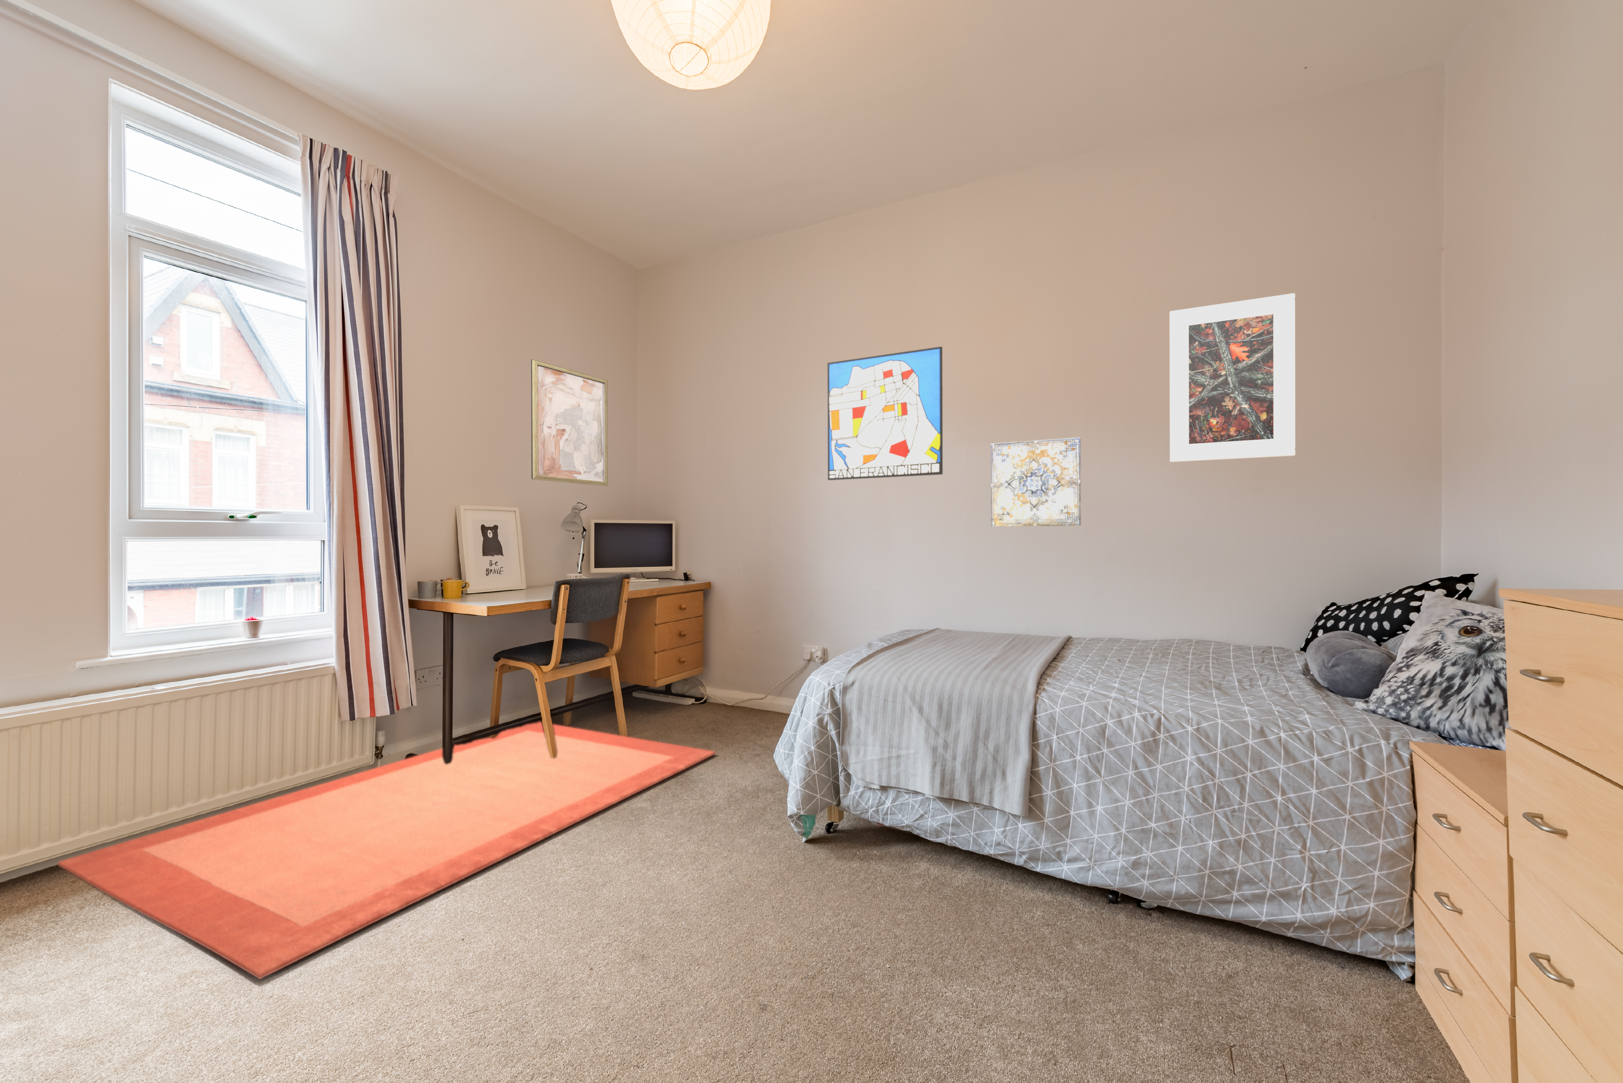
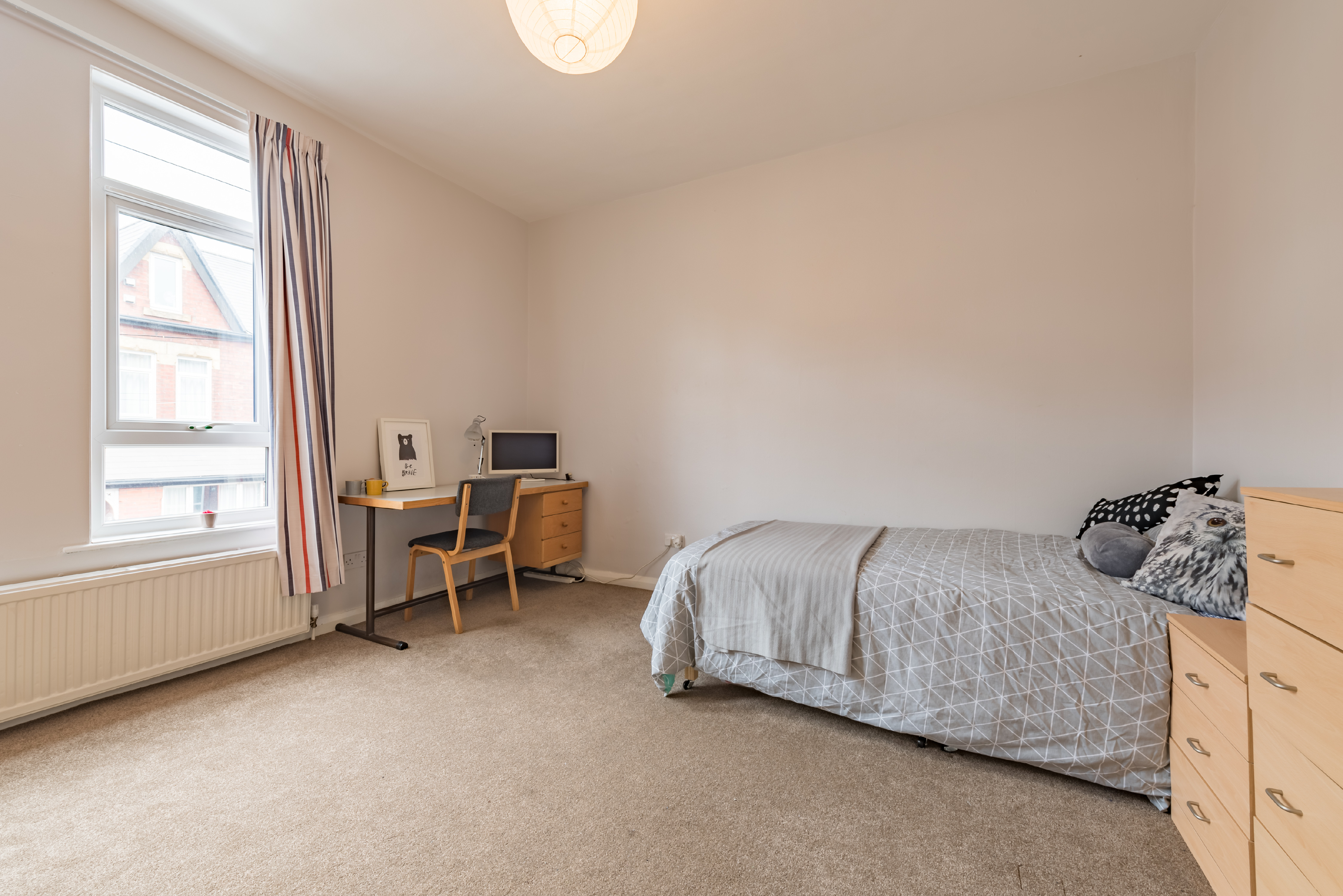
- rug [57,722,715,979]
- wall art [827,346,943,481]
- wall art [531,359,608,486]
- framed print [1170,293,1295,463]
- wall art [991,436,1082,527]
